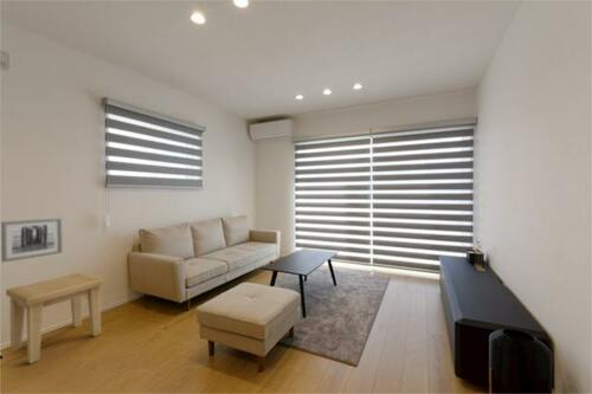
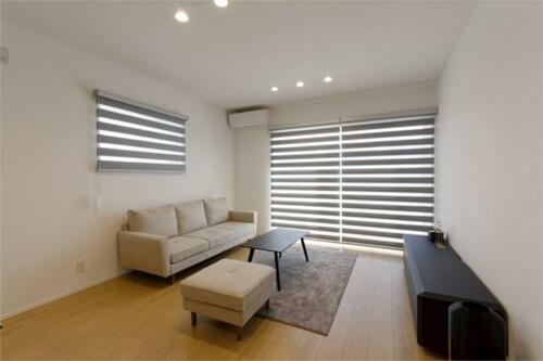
- side table [5,272,105,364]
- wall art [0,217,64,264]
